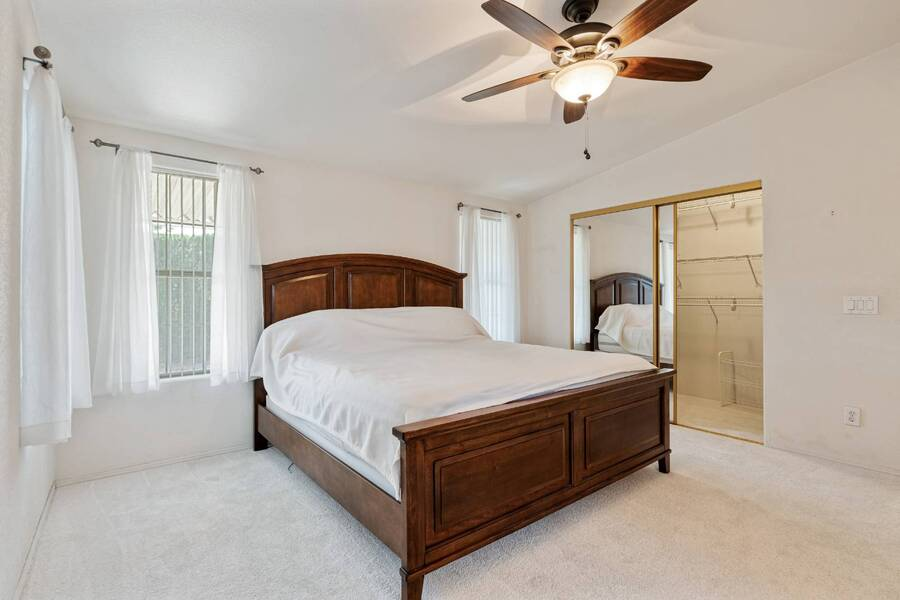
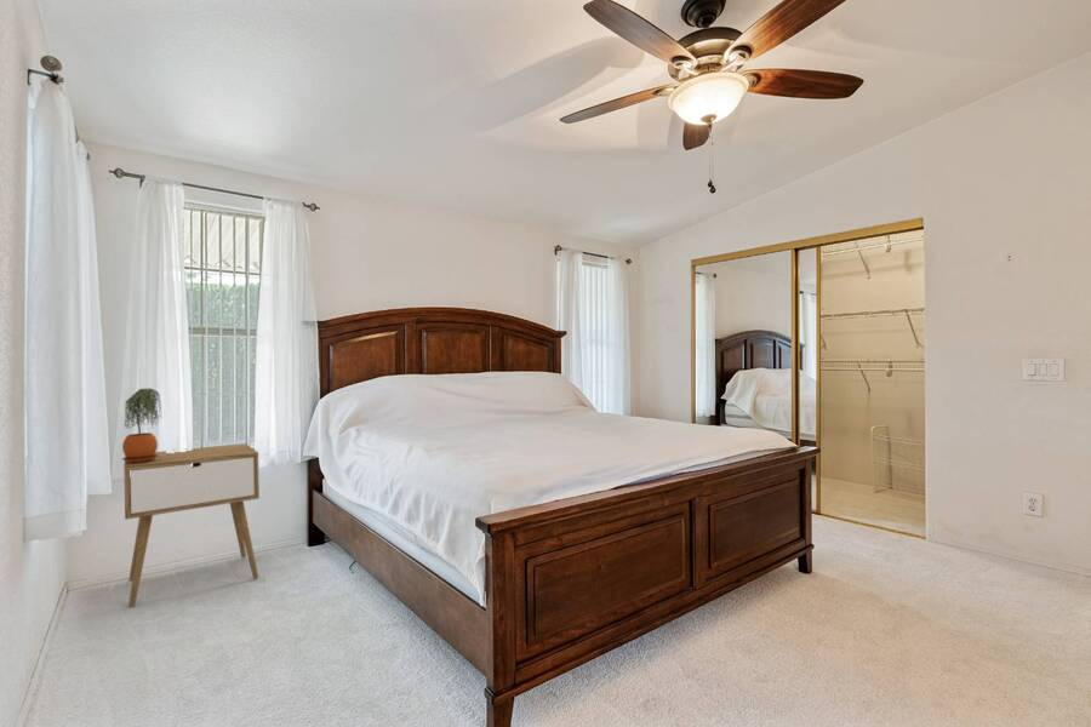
+ nightstand [122,442,261,609]
+ potted plant [121,388,162,463]
